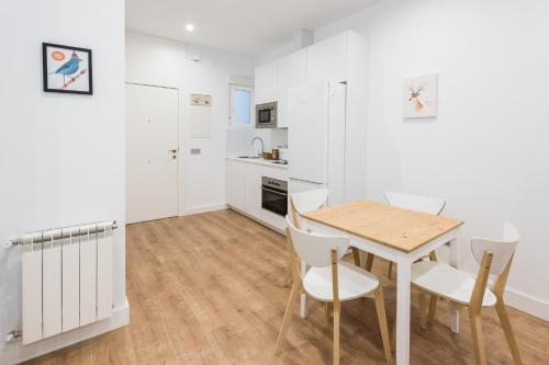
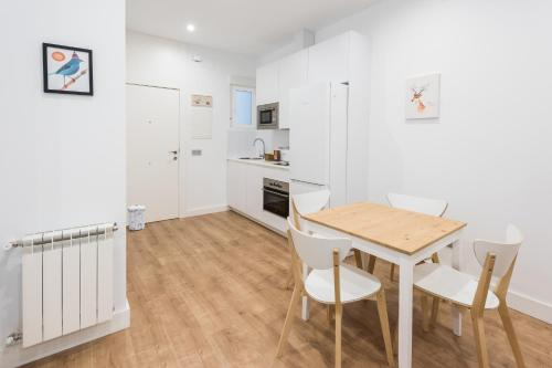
+ trash can [127,204,147,231]
